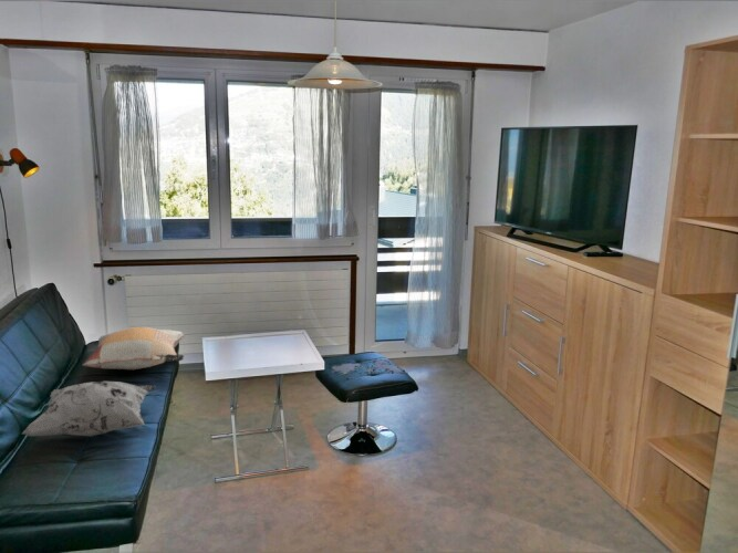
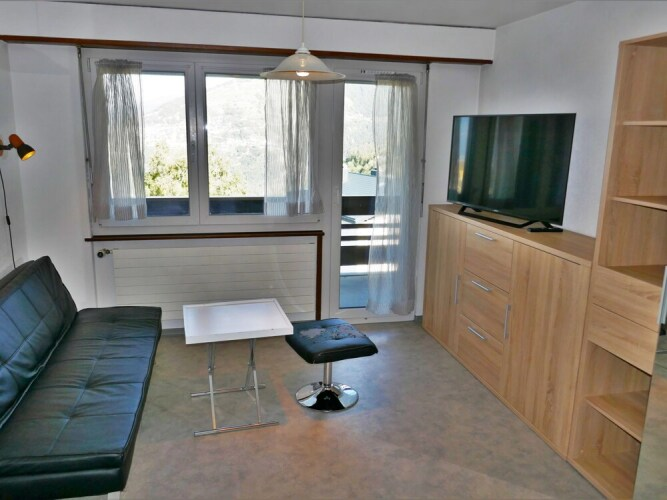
- decorative pillow [21,380,156,438]
- decorative pillow [82,325,186,371]
